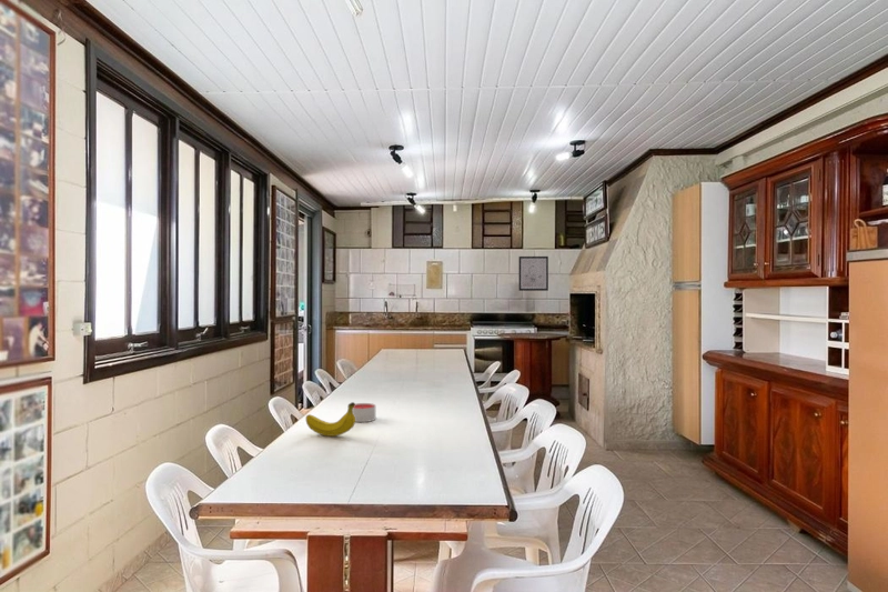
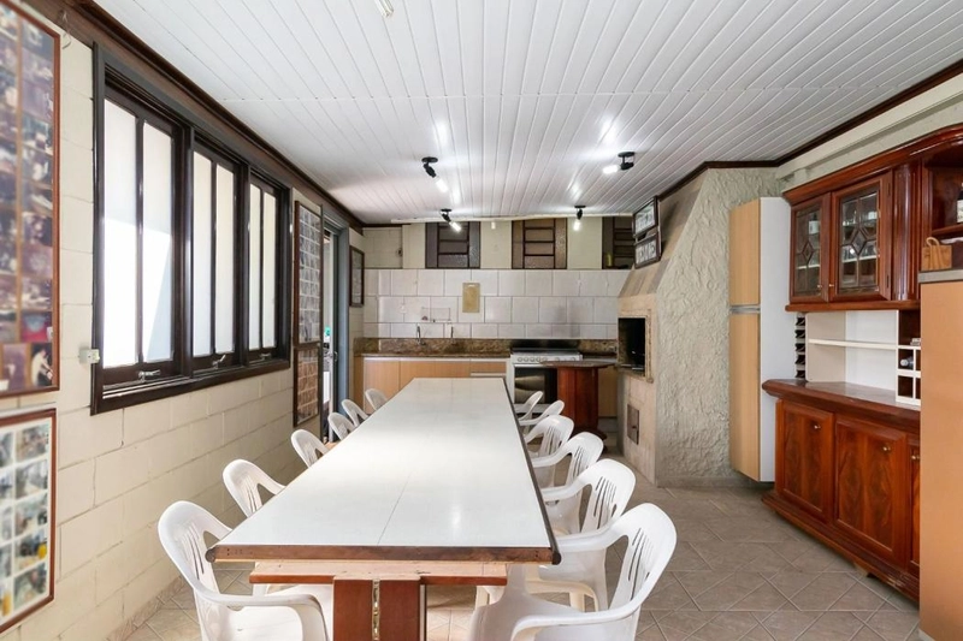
- wall art [518,255,549,292]
- candle [353,402,376,423]
- fruit [305,401,356,438]
